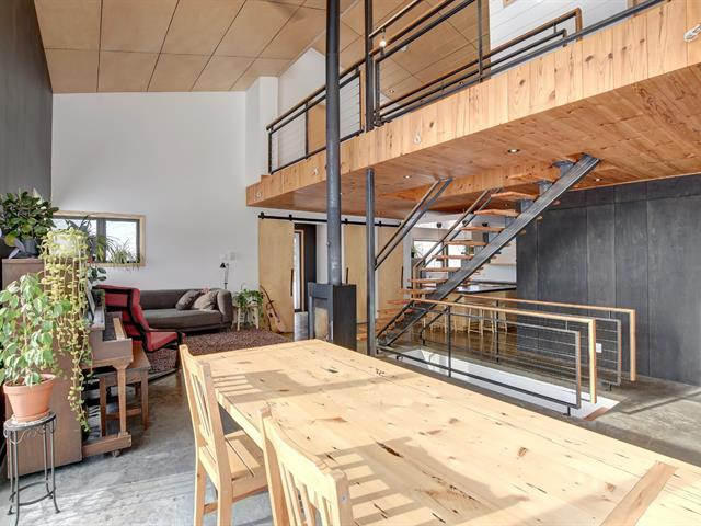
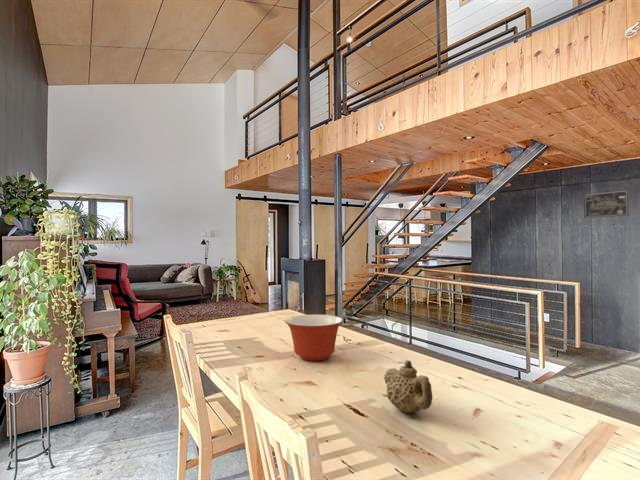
+ wall art [583,189,630,219]
+ teapot [383,359,434,415]
+ mixing bowl [284,314,344,362]
